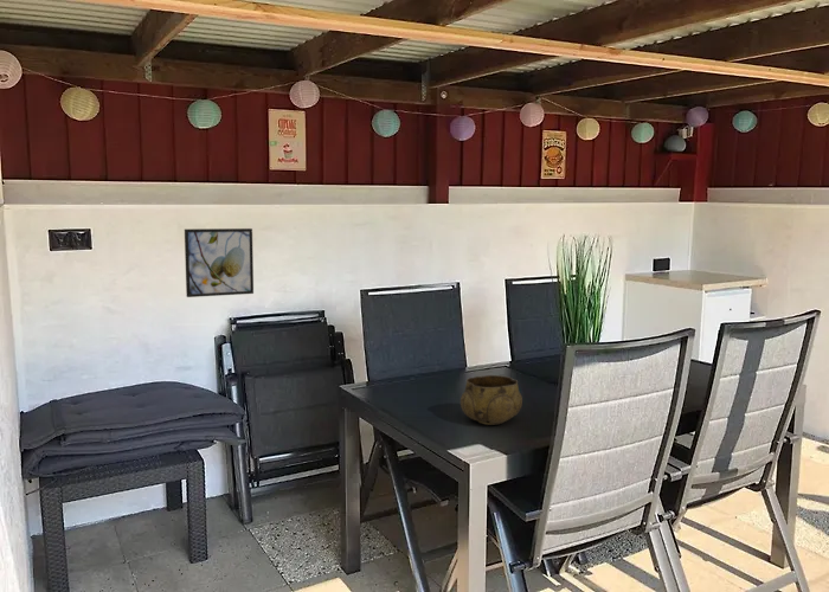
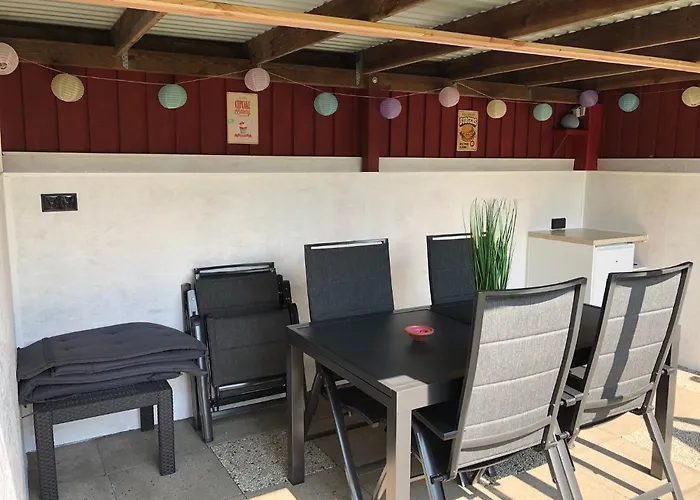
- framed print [184,227,255,298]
- decorative bowl [460,374,523,426]
